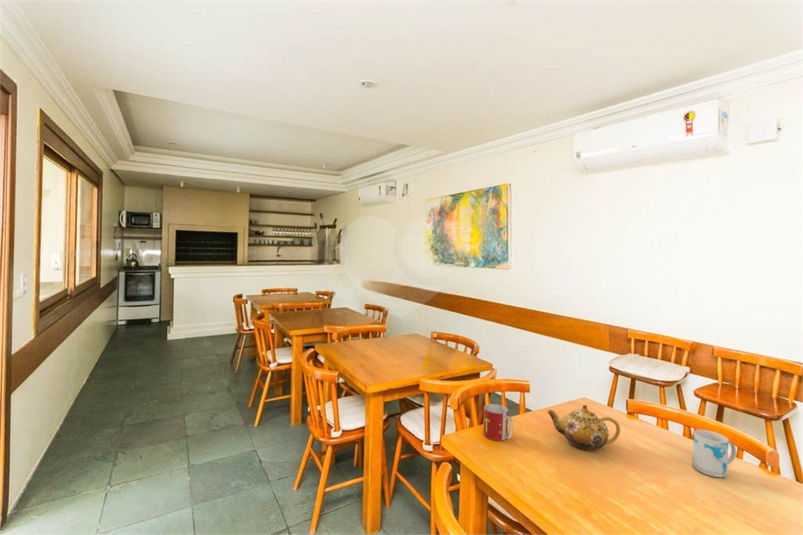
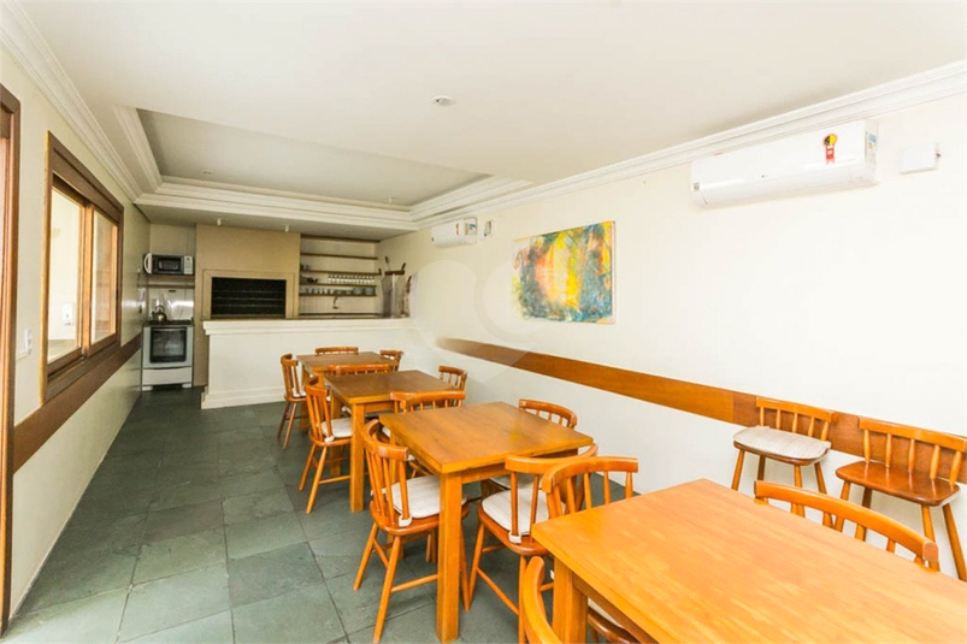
- mug [482,403,514,441]
- teapot [546,404,621,452]
- mug [692,429,737,478]
